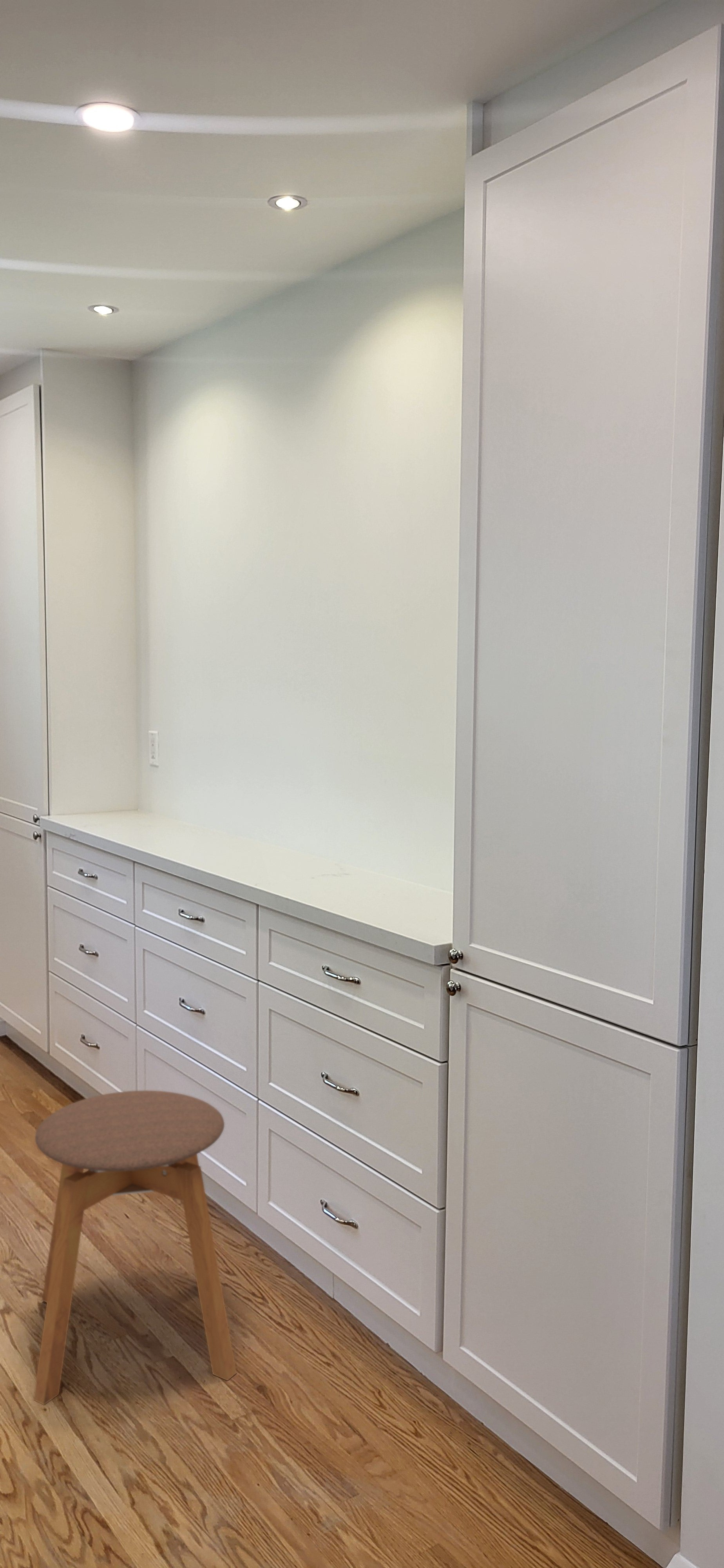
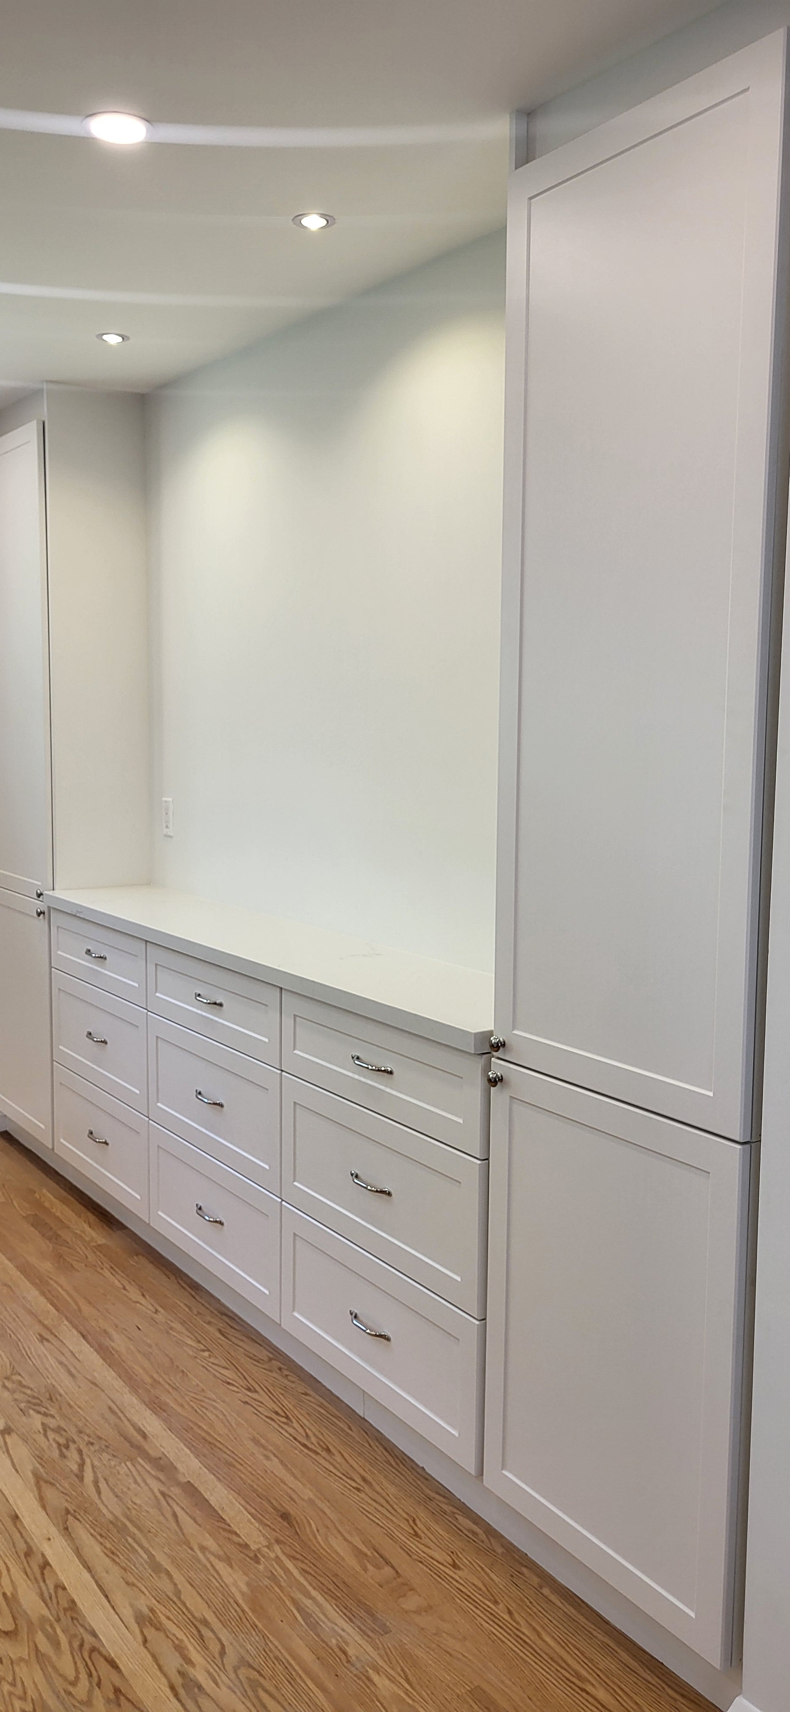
- stool [33,1090,237,1405]
